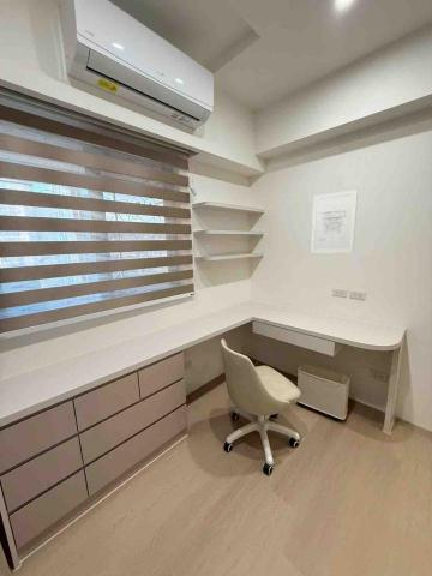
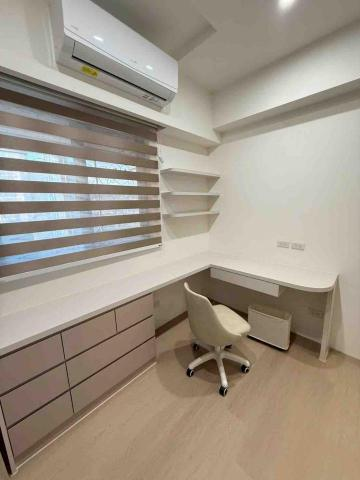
- wall art [310,188,359,254]
